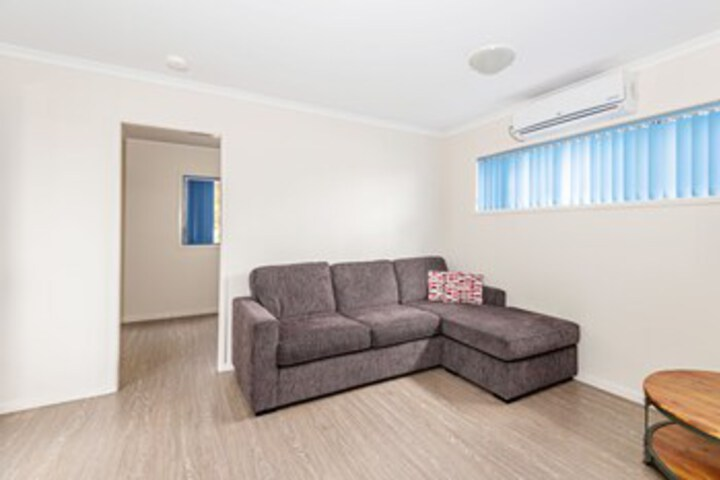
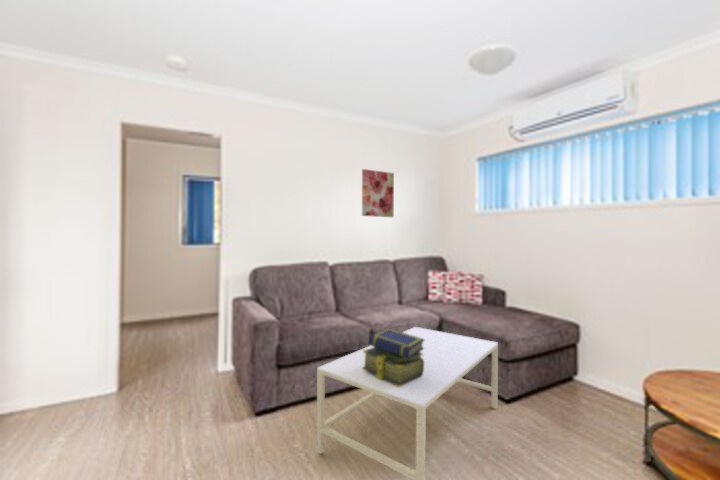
+ stack of books [362,327,425,387]
+ coffee table [316,326,499,480]
+ wall art [361,168,395,218]
